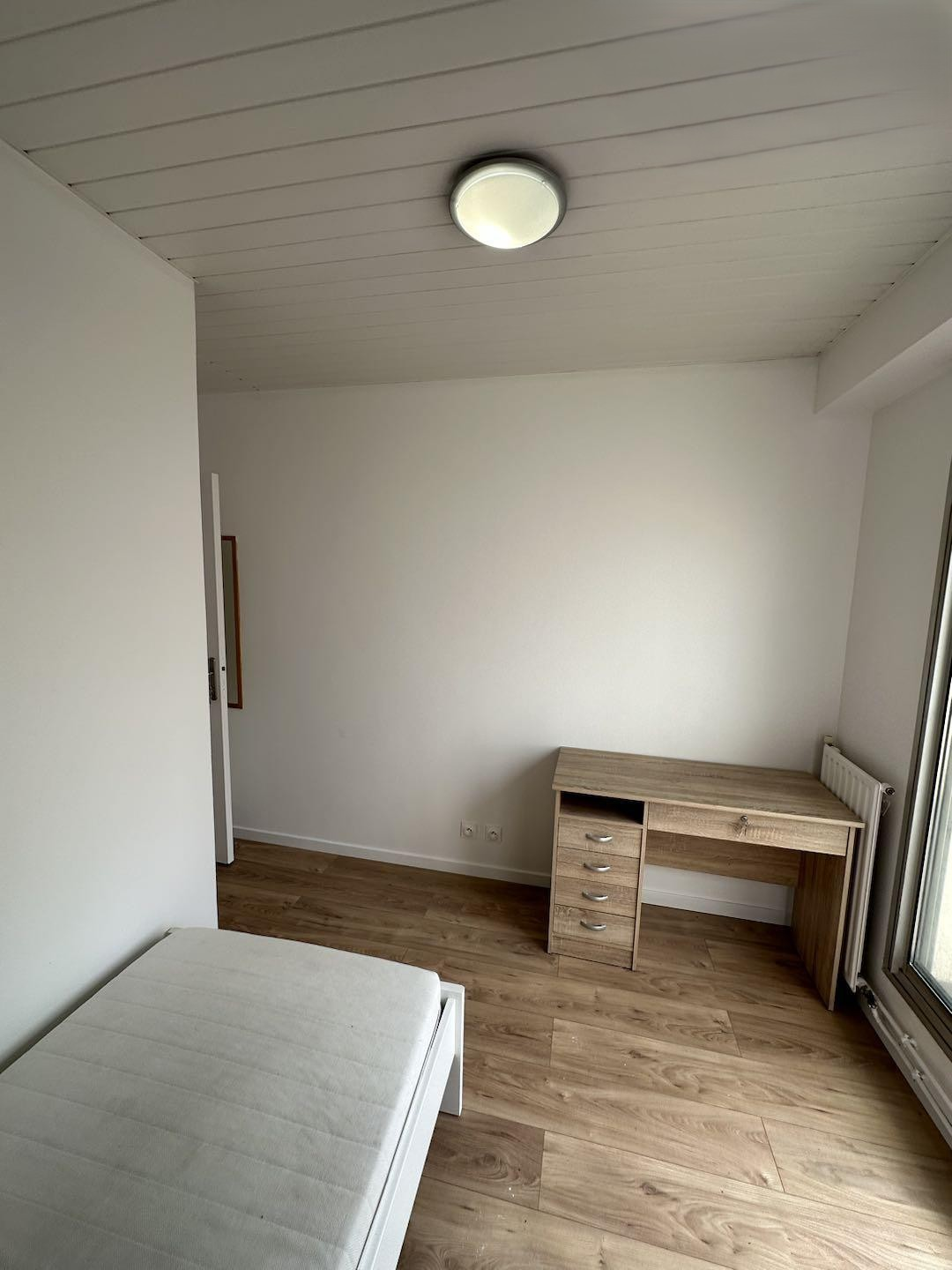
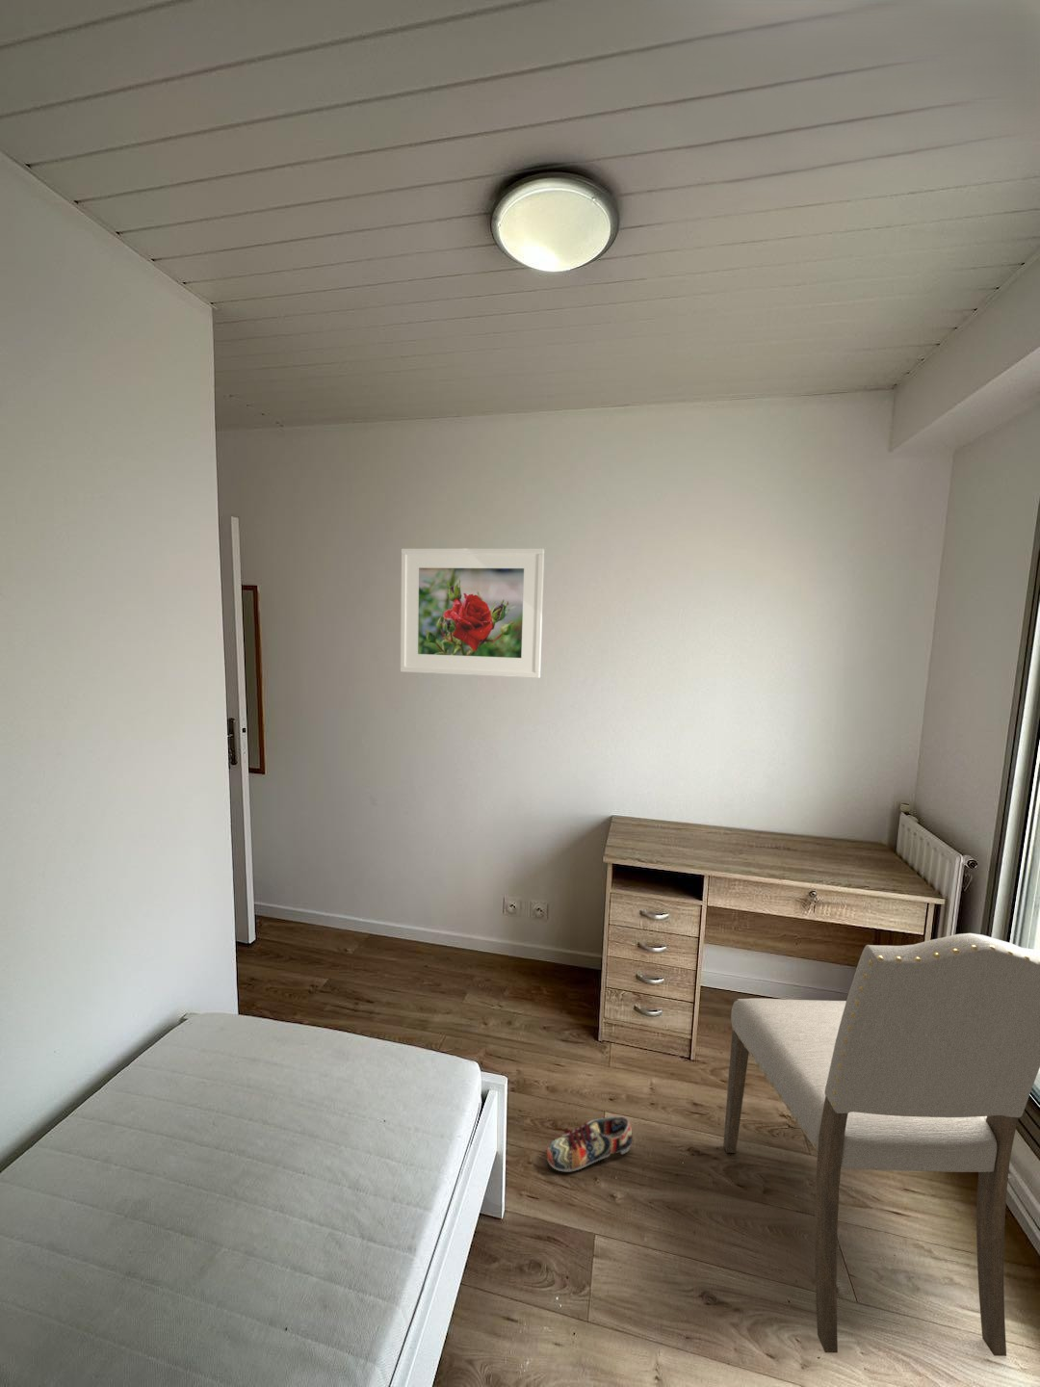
+ chair [722,933,1040,1358]
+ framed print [400,547,545,679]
+ shoe [546,1116,634,1173]
